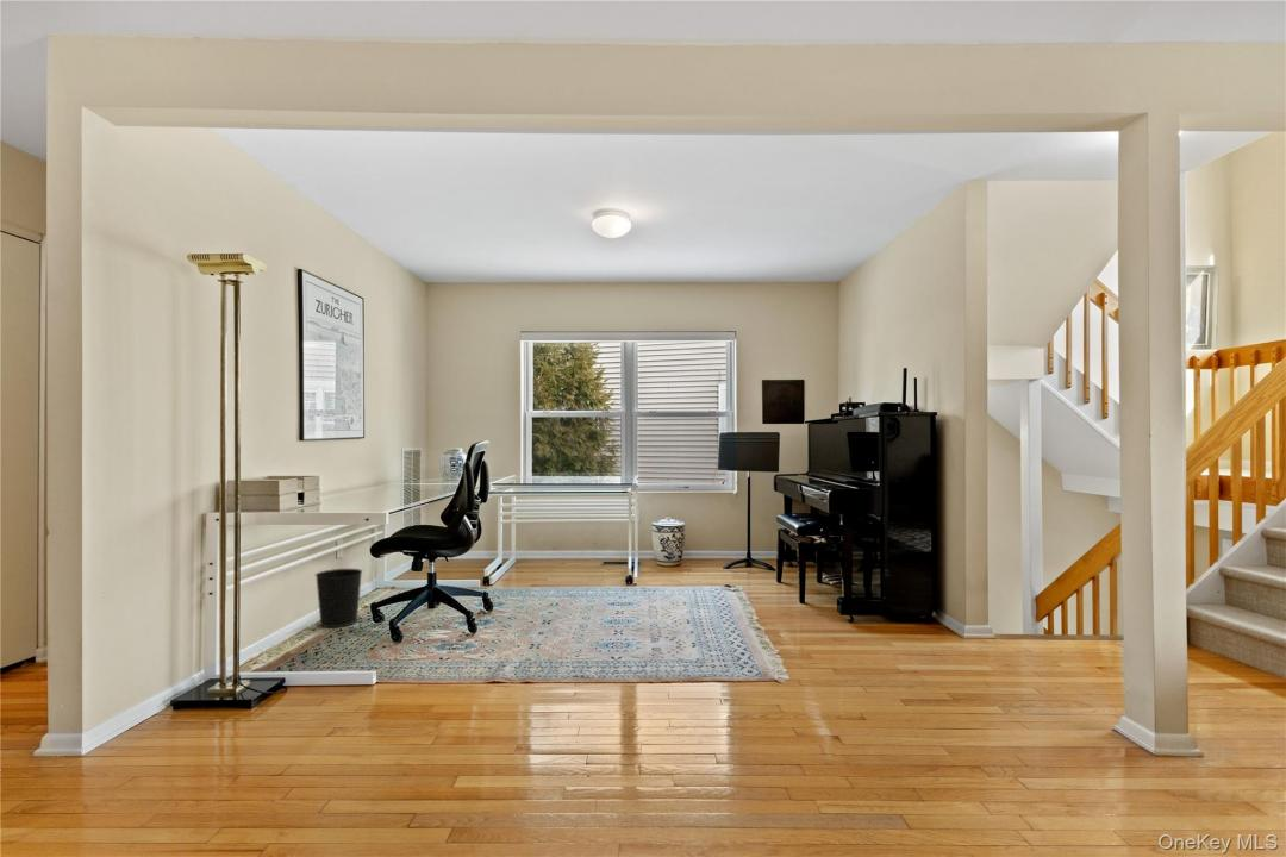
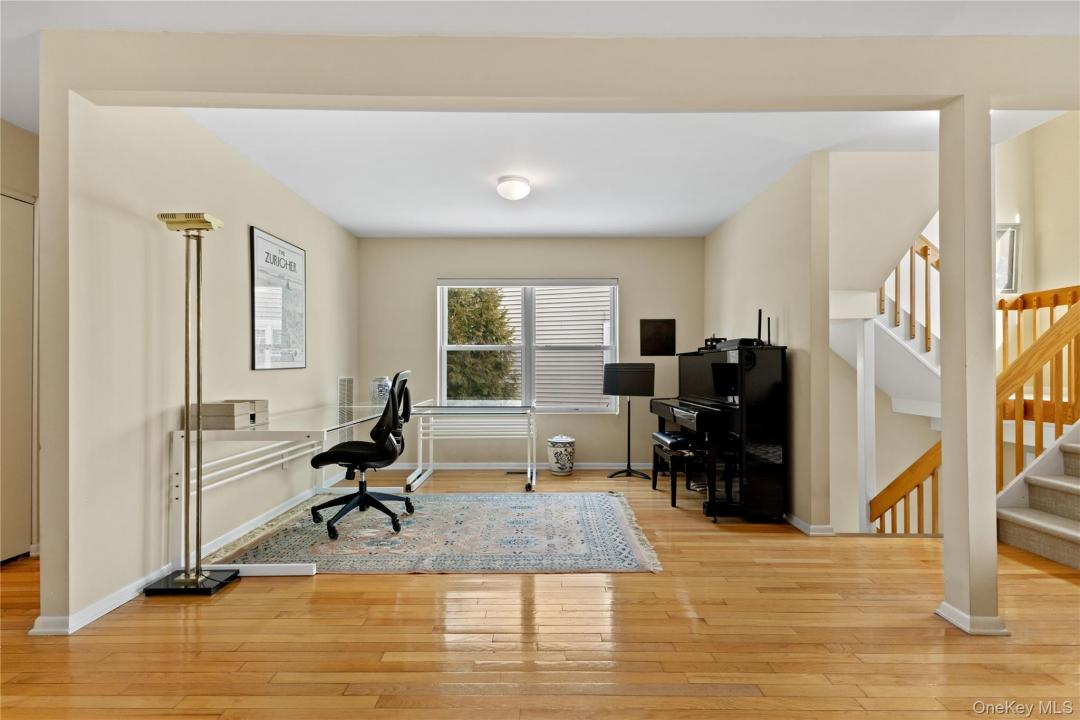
- wastebasket [314,568,363,628]
